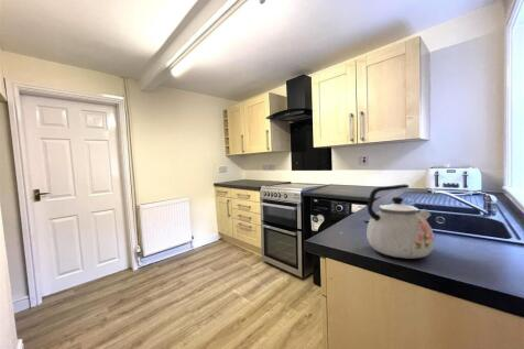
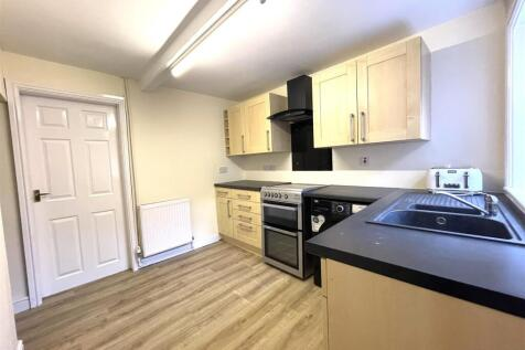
- kettle [365,183,435,260]
